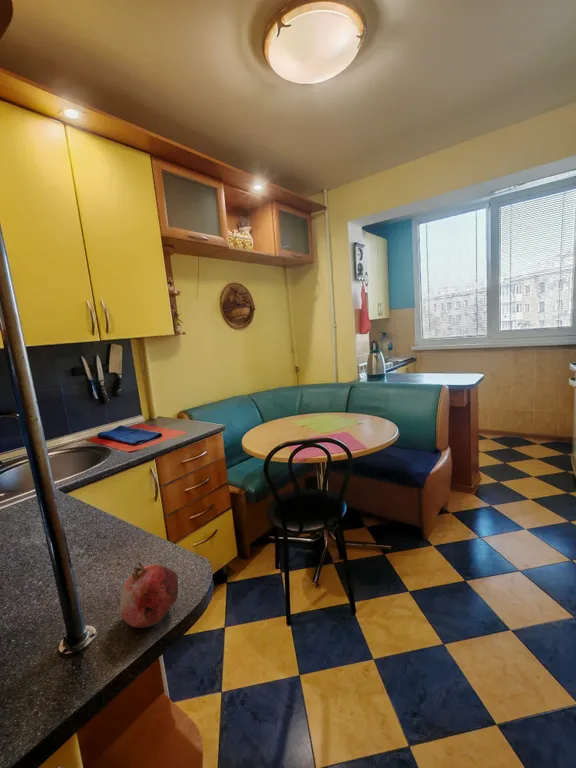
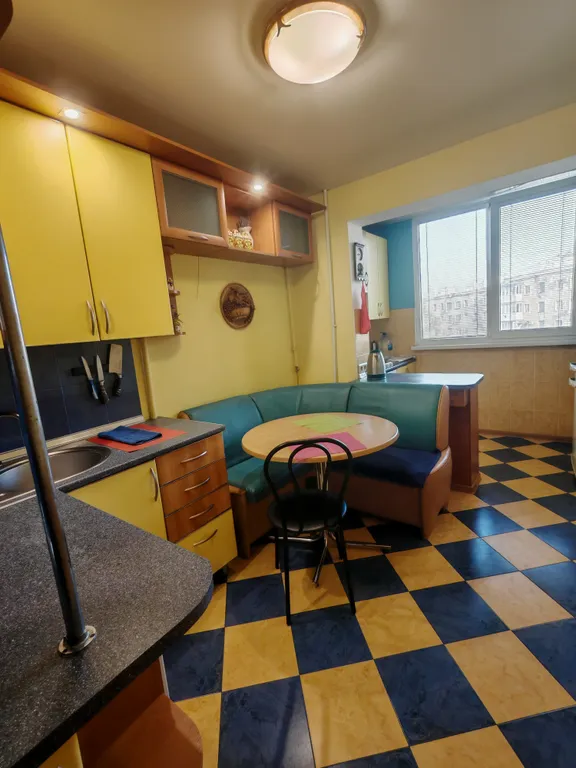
- fruit [119,561,179,629]
